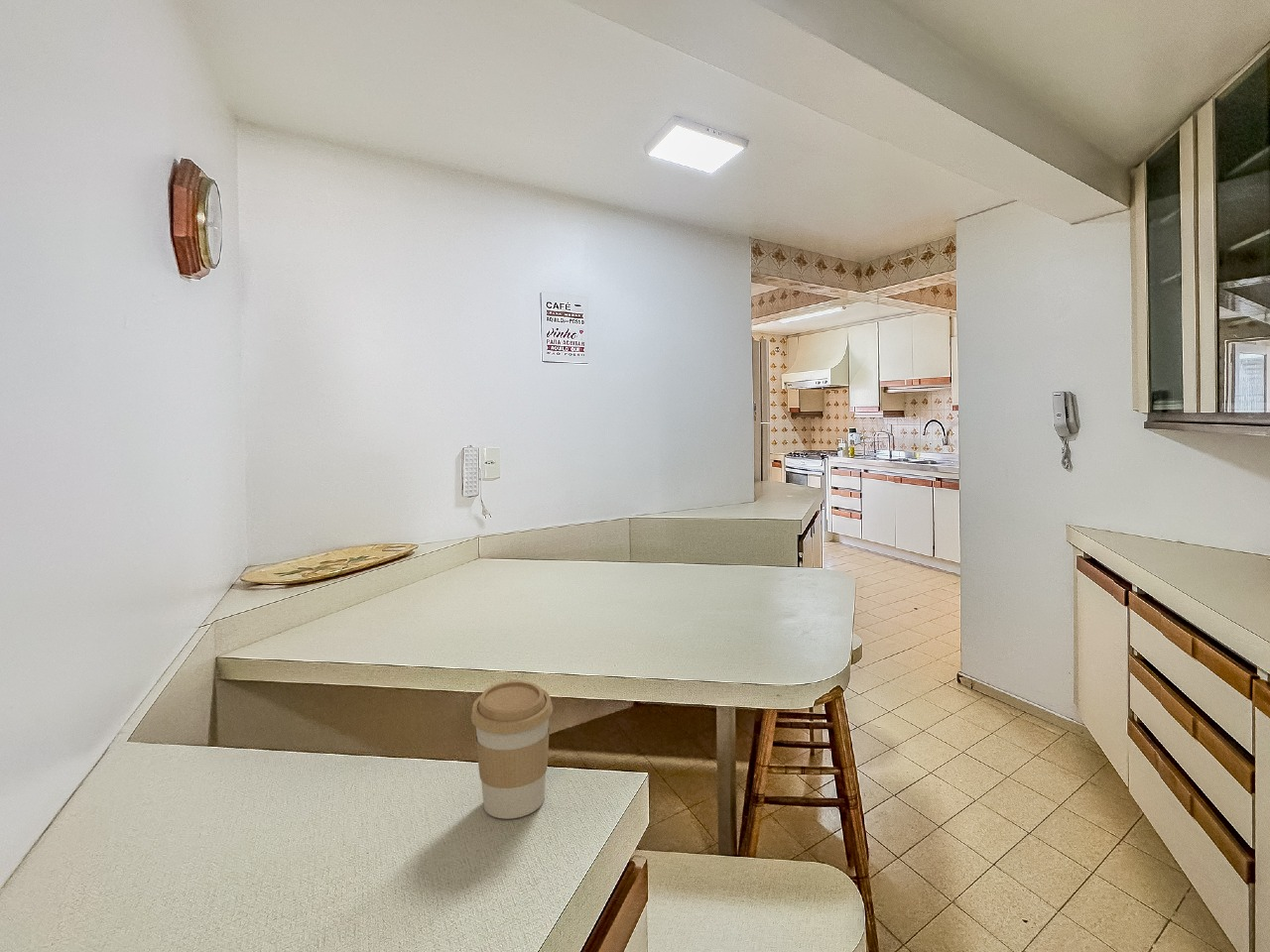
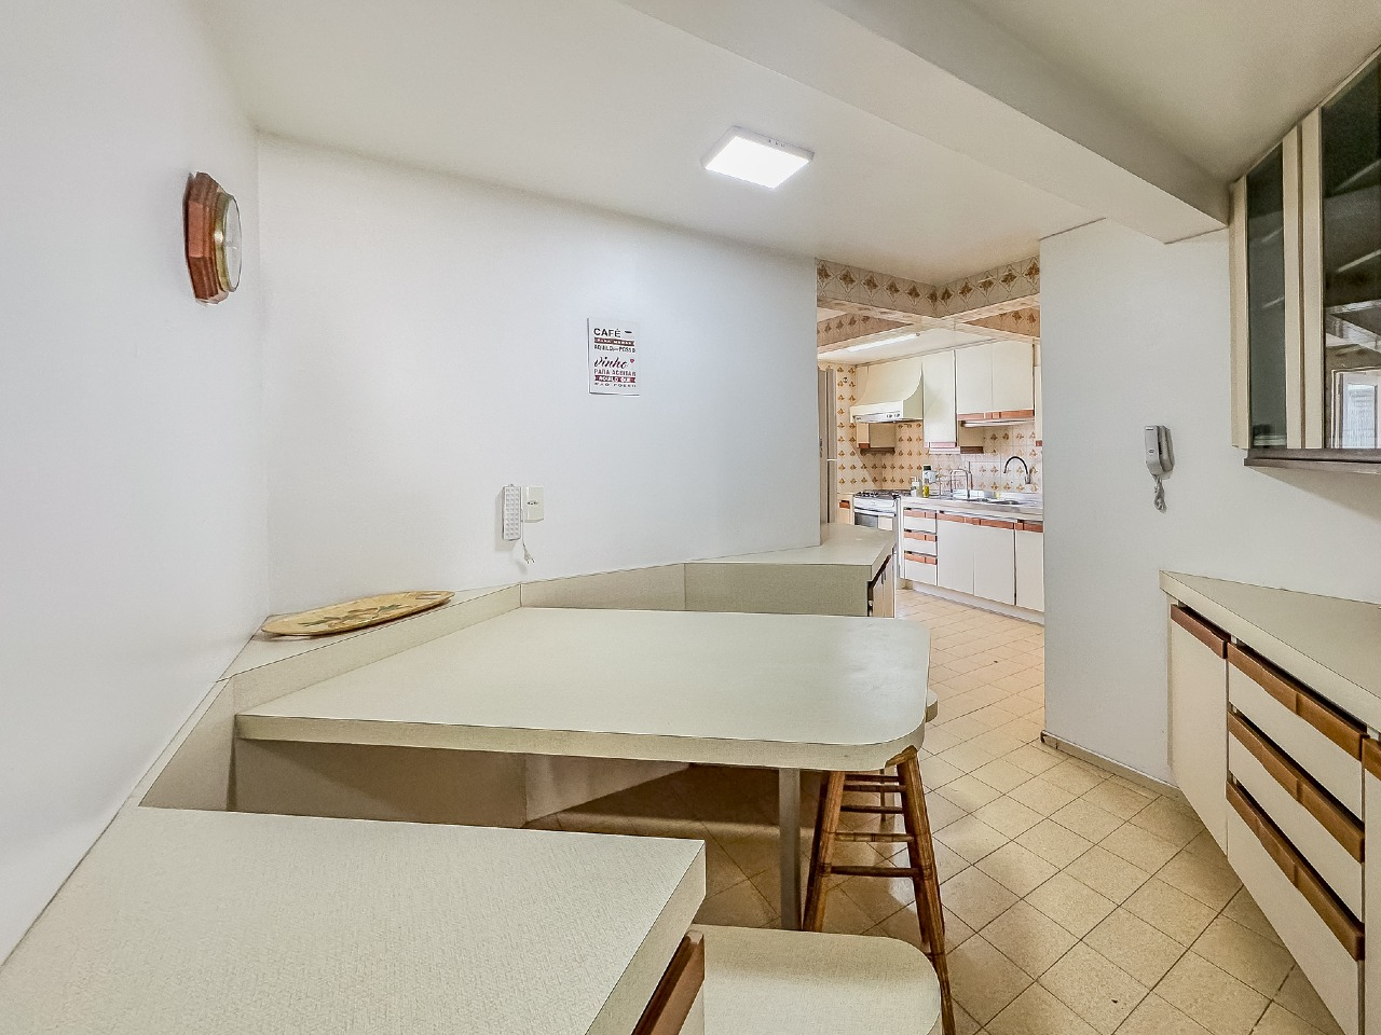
- coffee cup [470,679,554,820]
